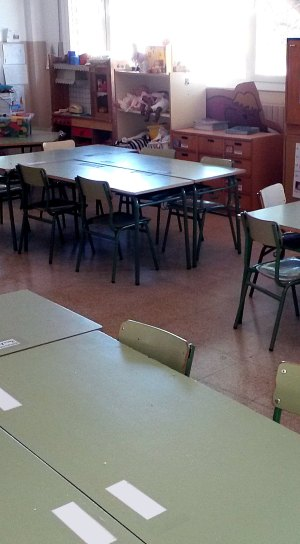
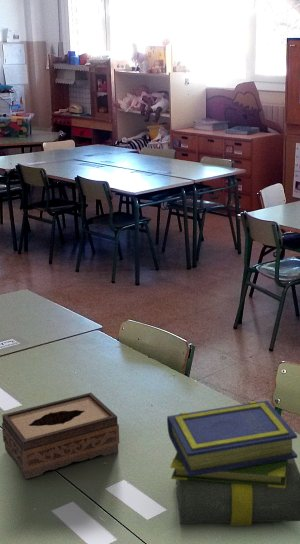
+ tissue box [1,392,120,480]
+ stack of books [166,400,300,527]
